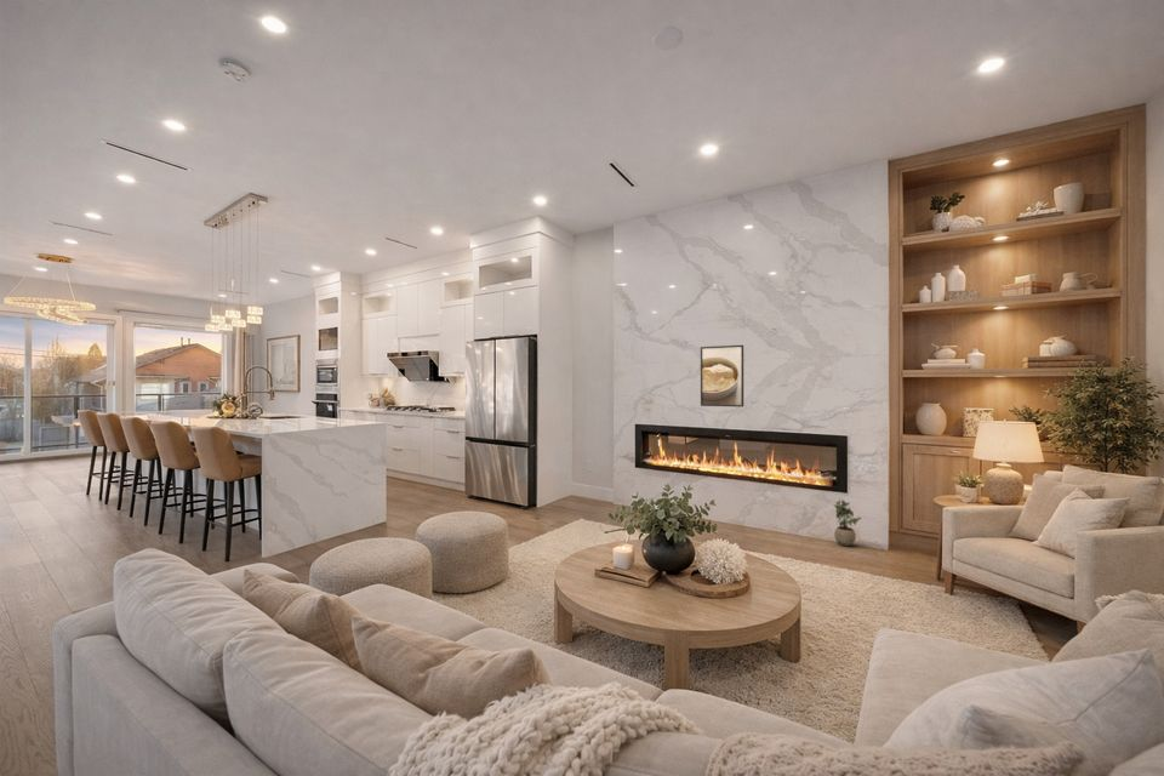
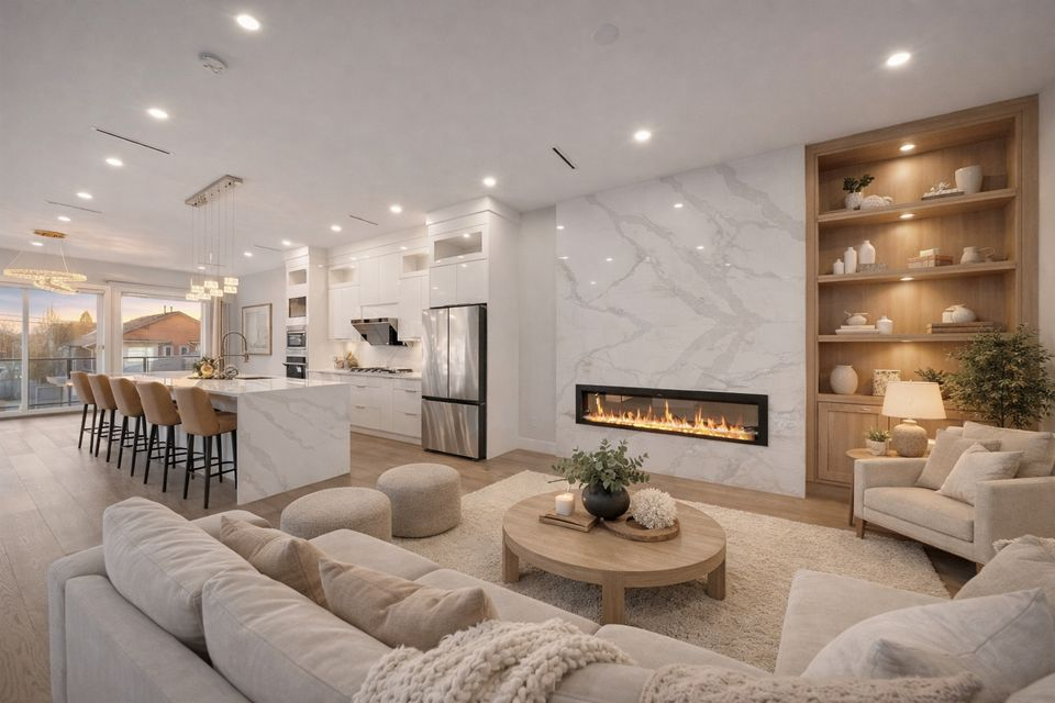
- potted plant [833,498,862,548]
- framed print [700,344,744,409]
